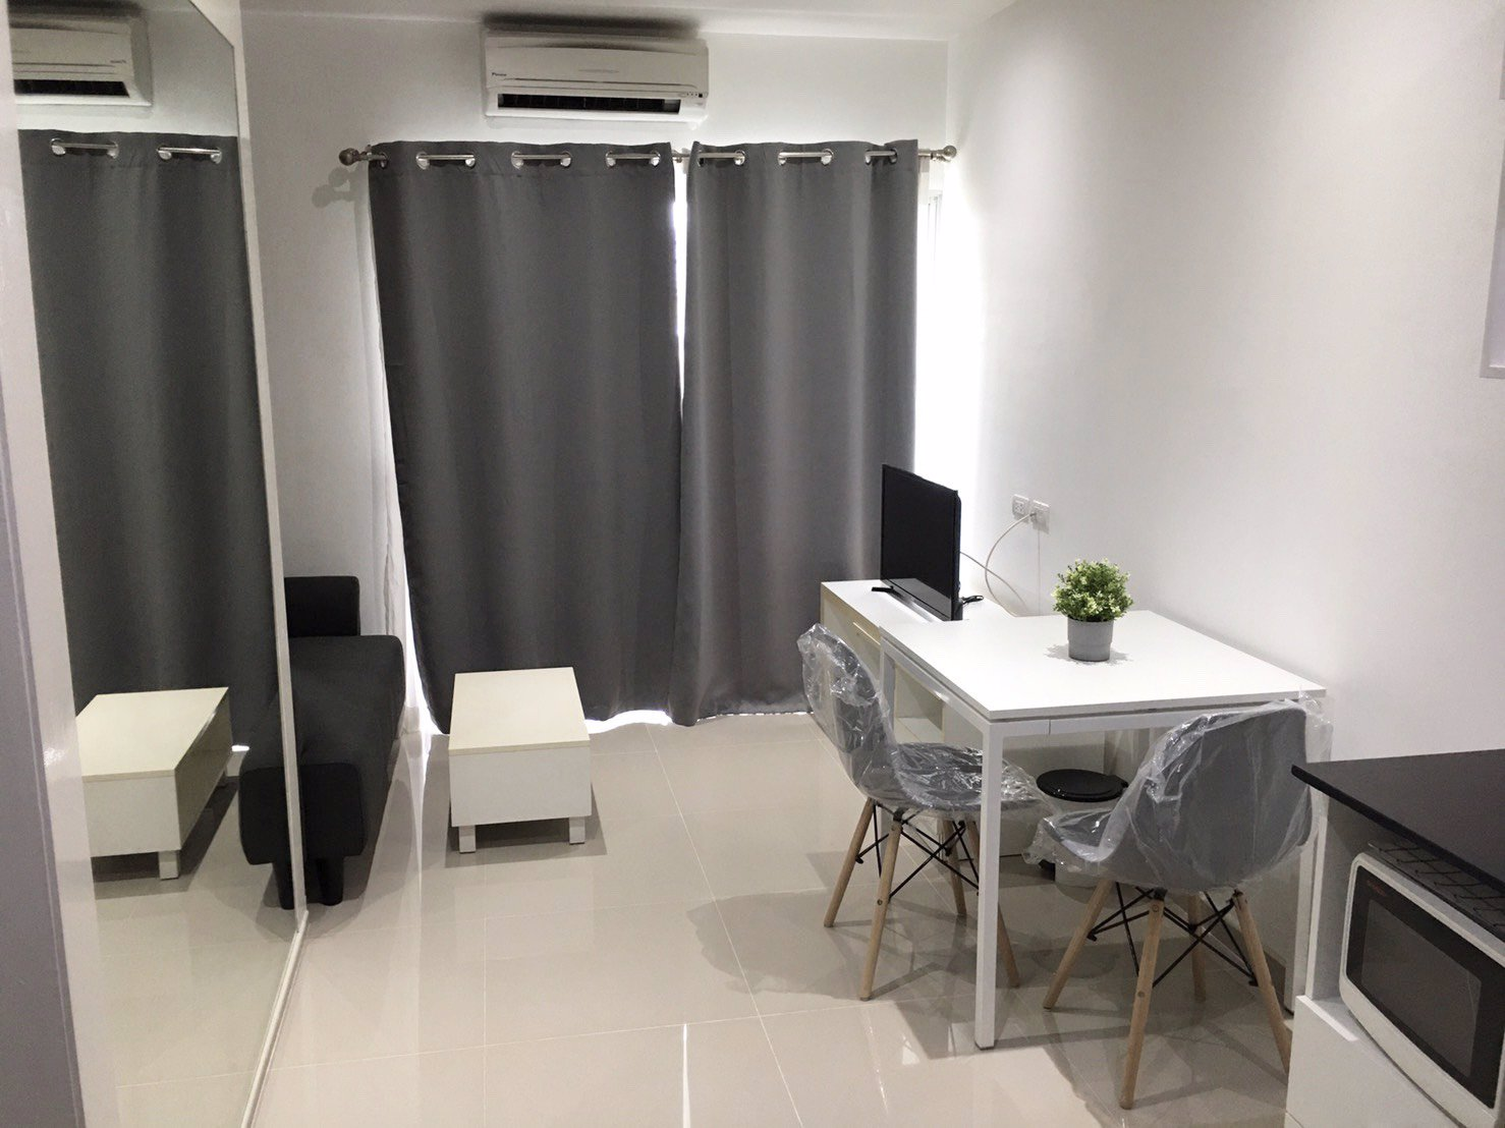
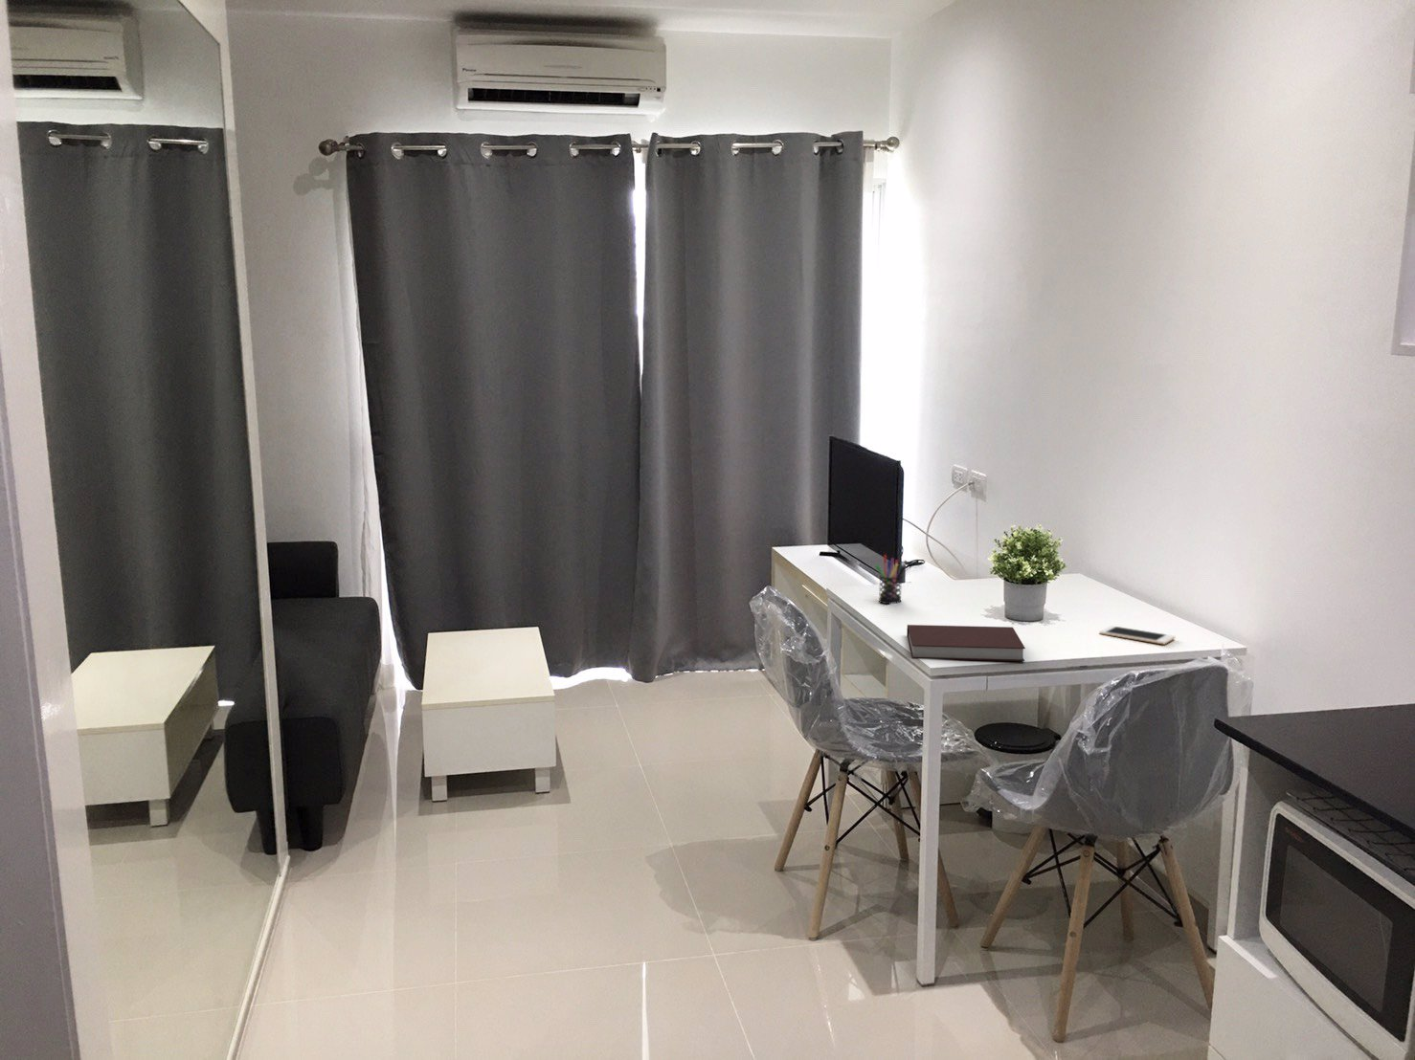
+ pen holder [875,553,902,605]
+ cell phone [1099,625,1175,646]
+ notebook [906,624,1026,662]
